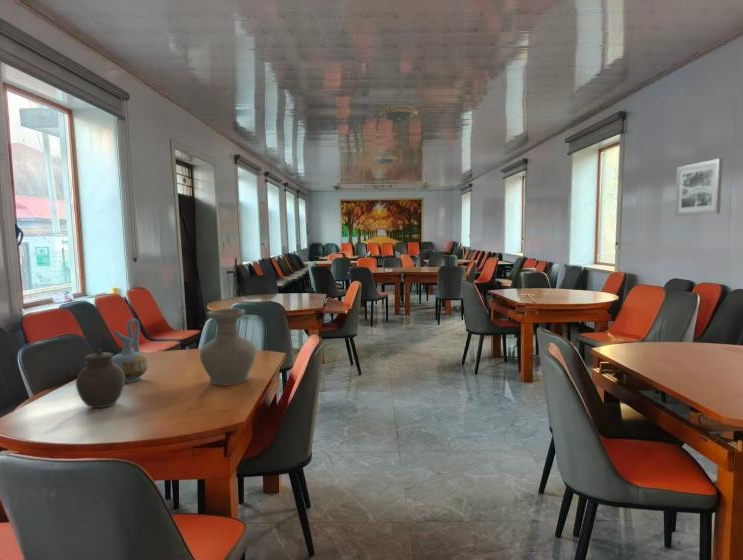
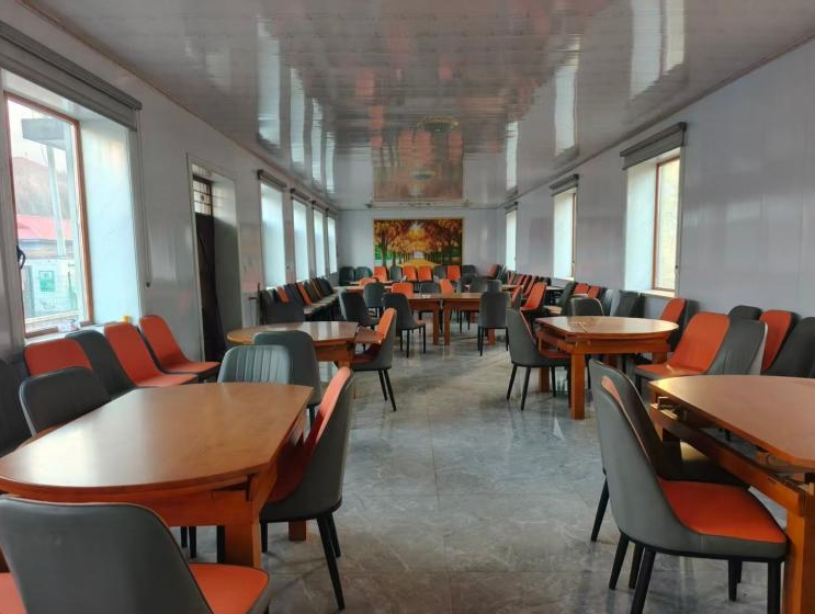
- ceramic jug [112,318,149,384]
- jar [75,347,125,409]
- wall art [674,157,724,217]
- vase [199,308,257,387]
